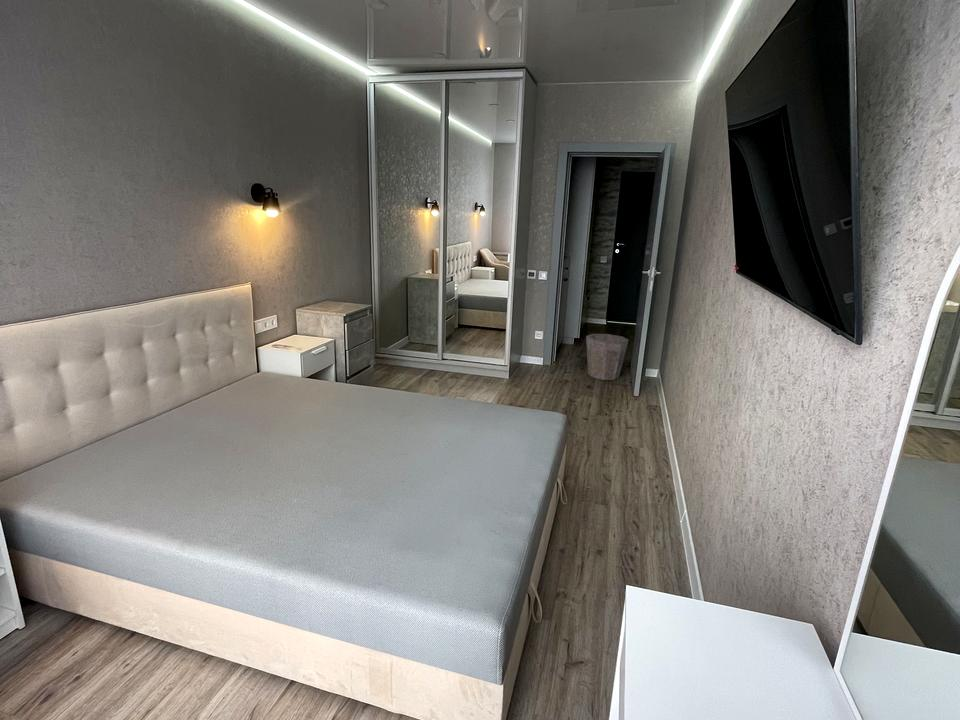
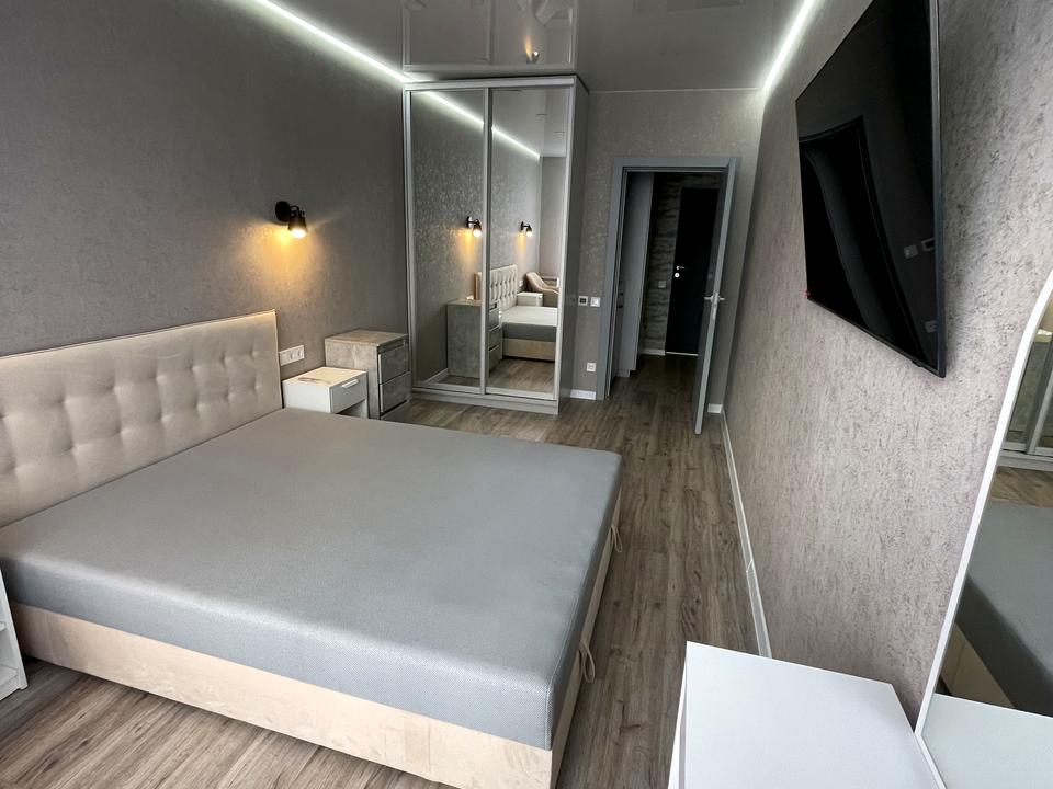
- waste bin [585,333,630,381]
